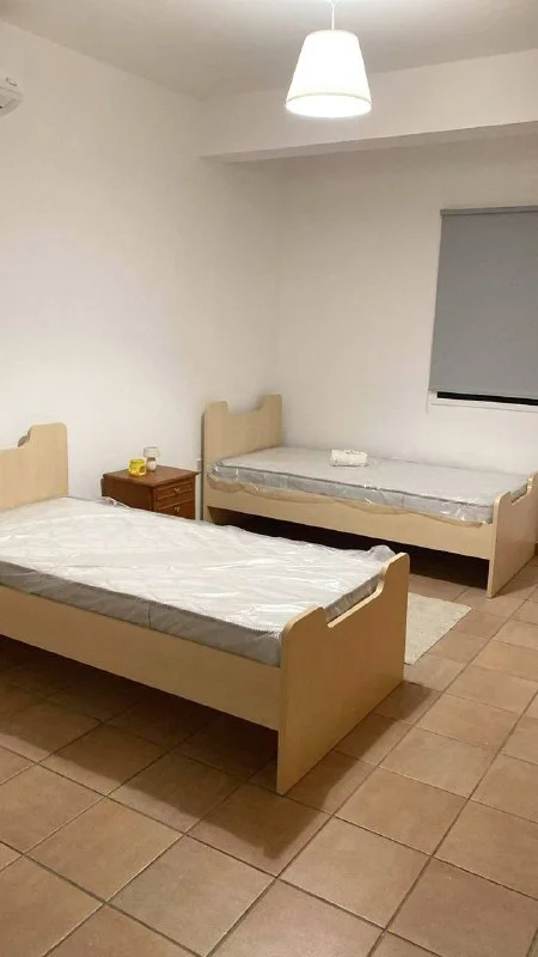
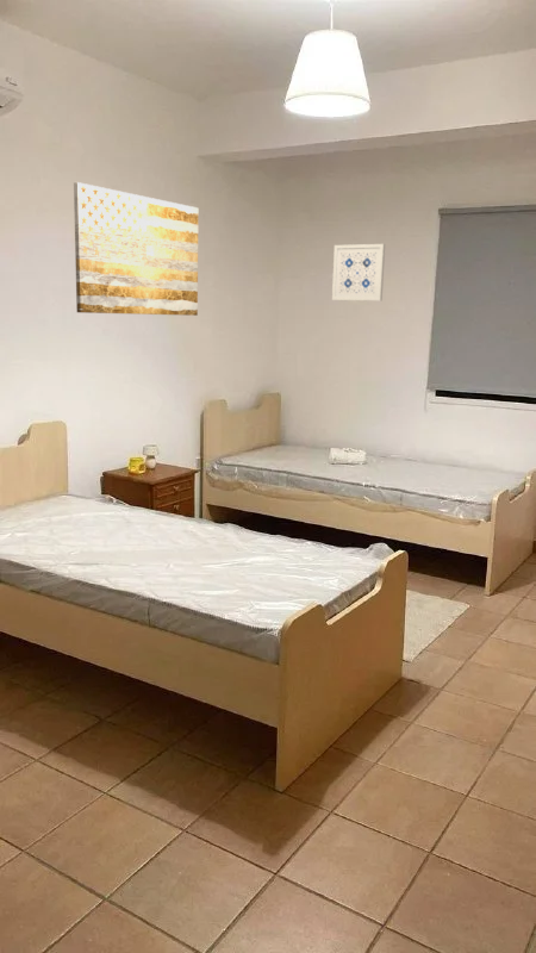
+ wall art [331,243,386,301]
+ wall art [73,181,199,317]
